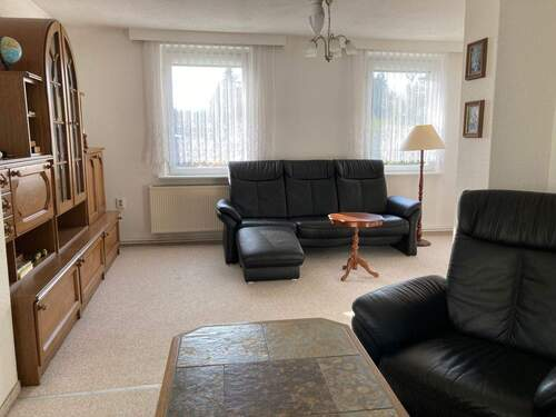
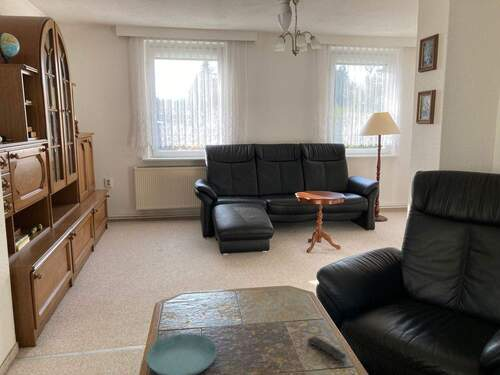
+ saucer [145,333,218,375]
+ remote control [306,335,348,362]
